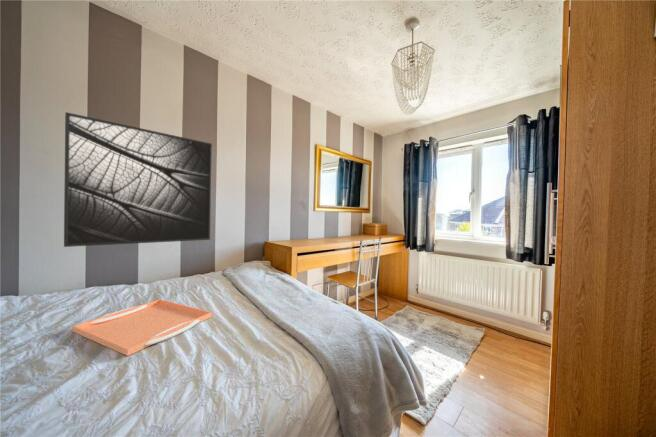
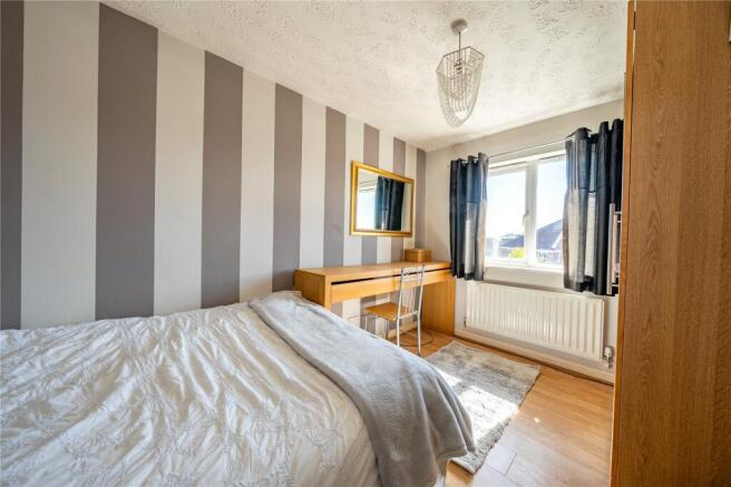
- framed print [63,111,213,248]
- serving tray [72,298,213,357]
